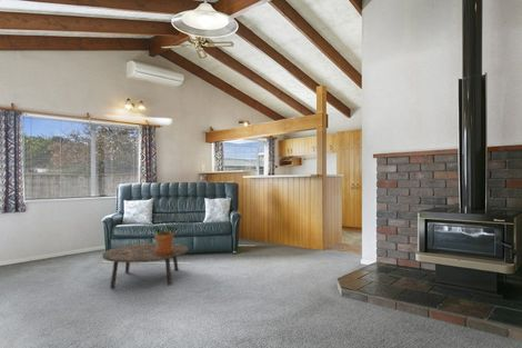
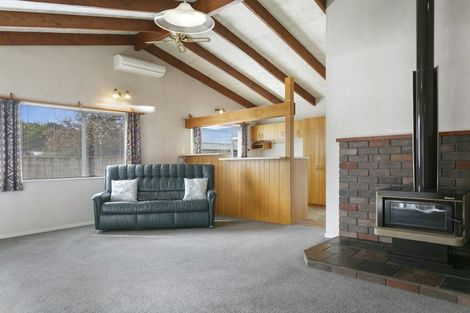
- coffee table [101,241,189,290]
- potted plant [150,223,180,255]
